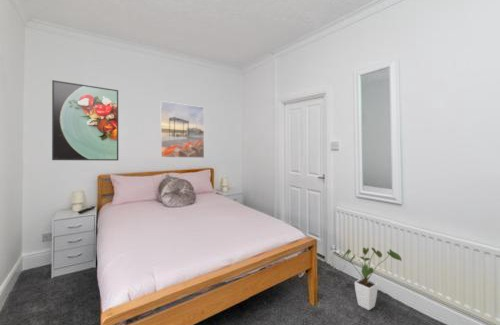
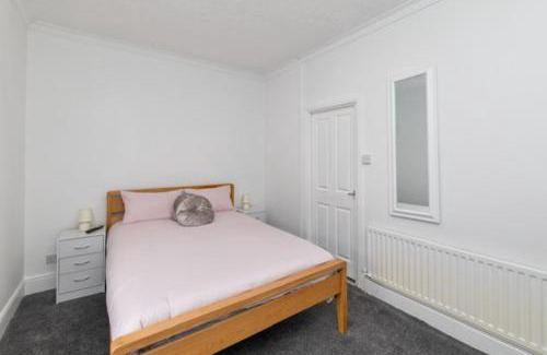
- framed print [159,100,205,159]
- house plant [342,247,403,311]
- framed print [51,79,119,161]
